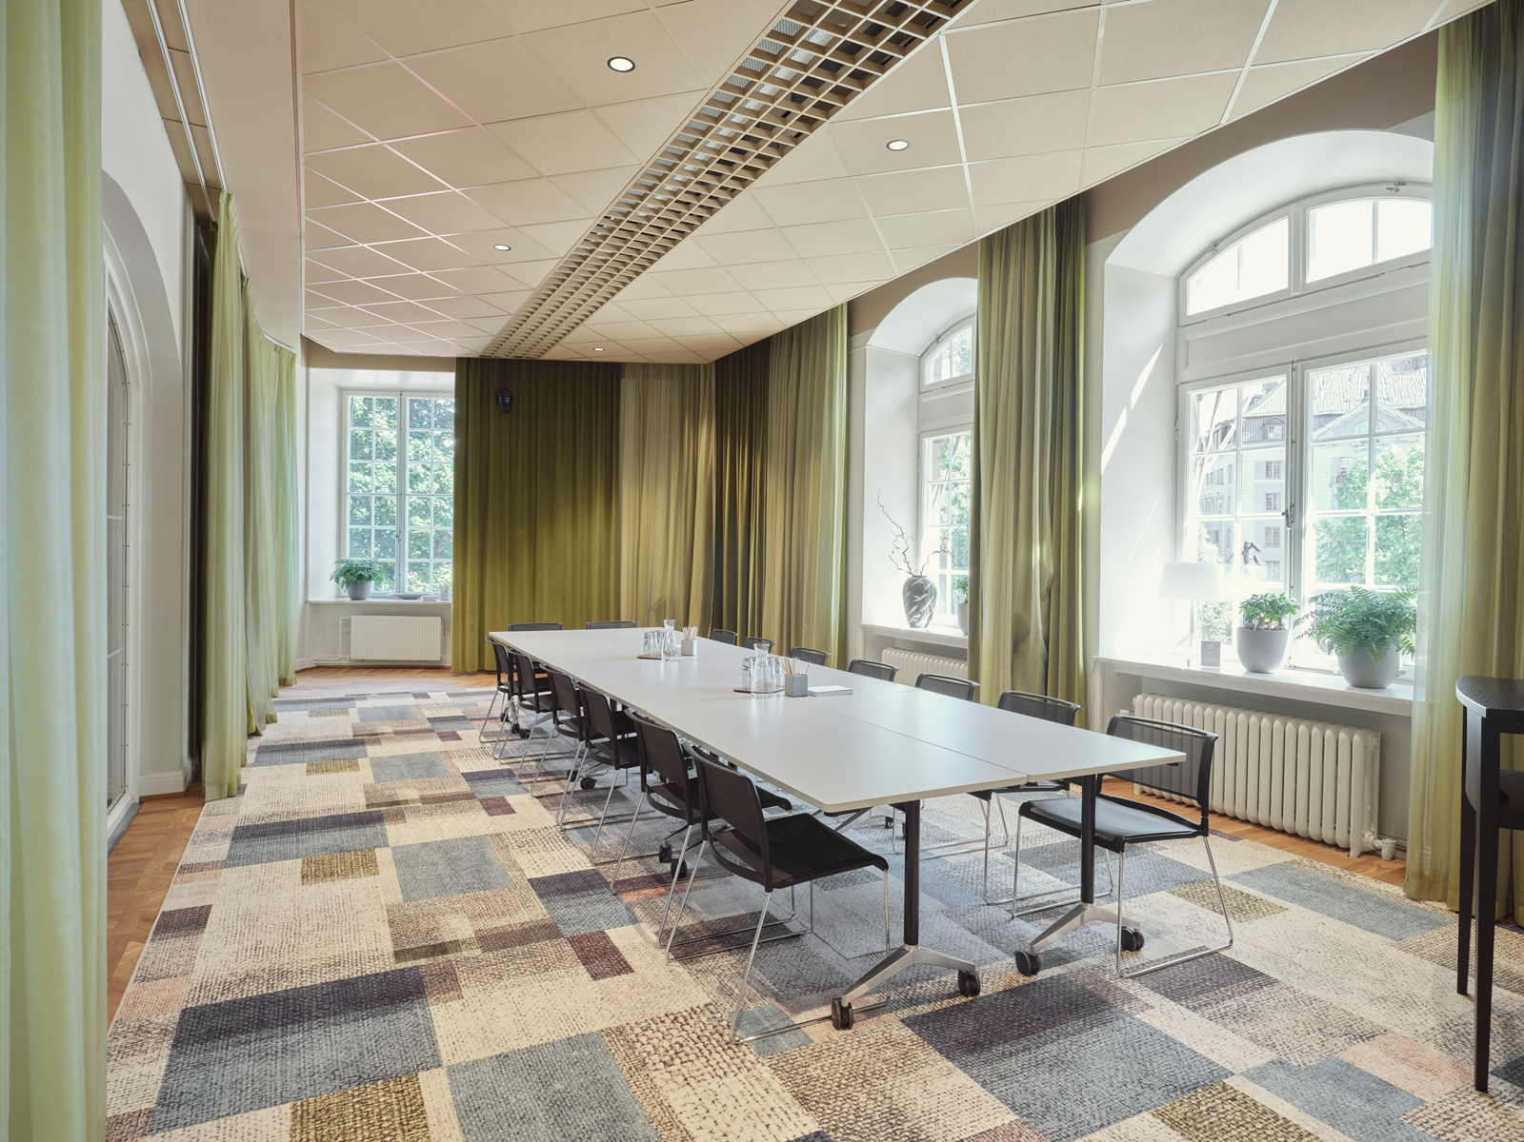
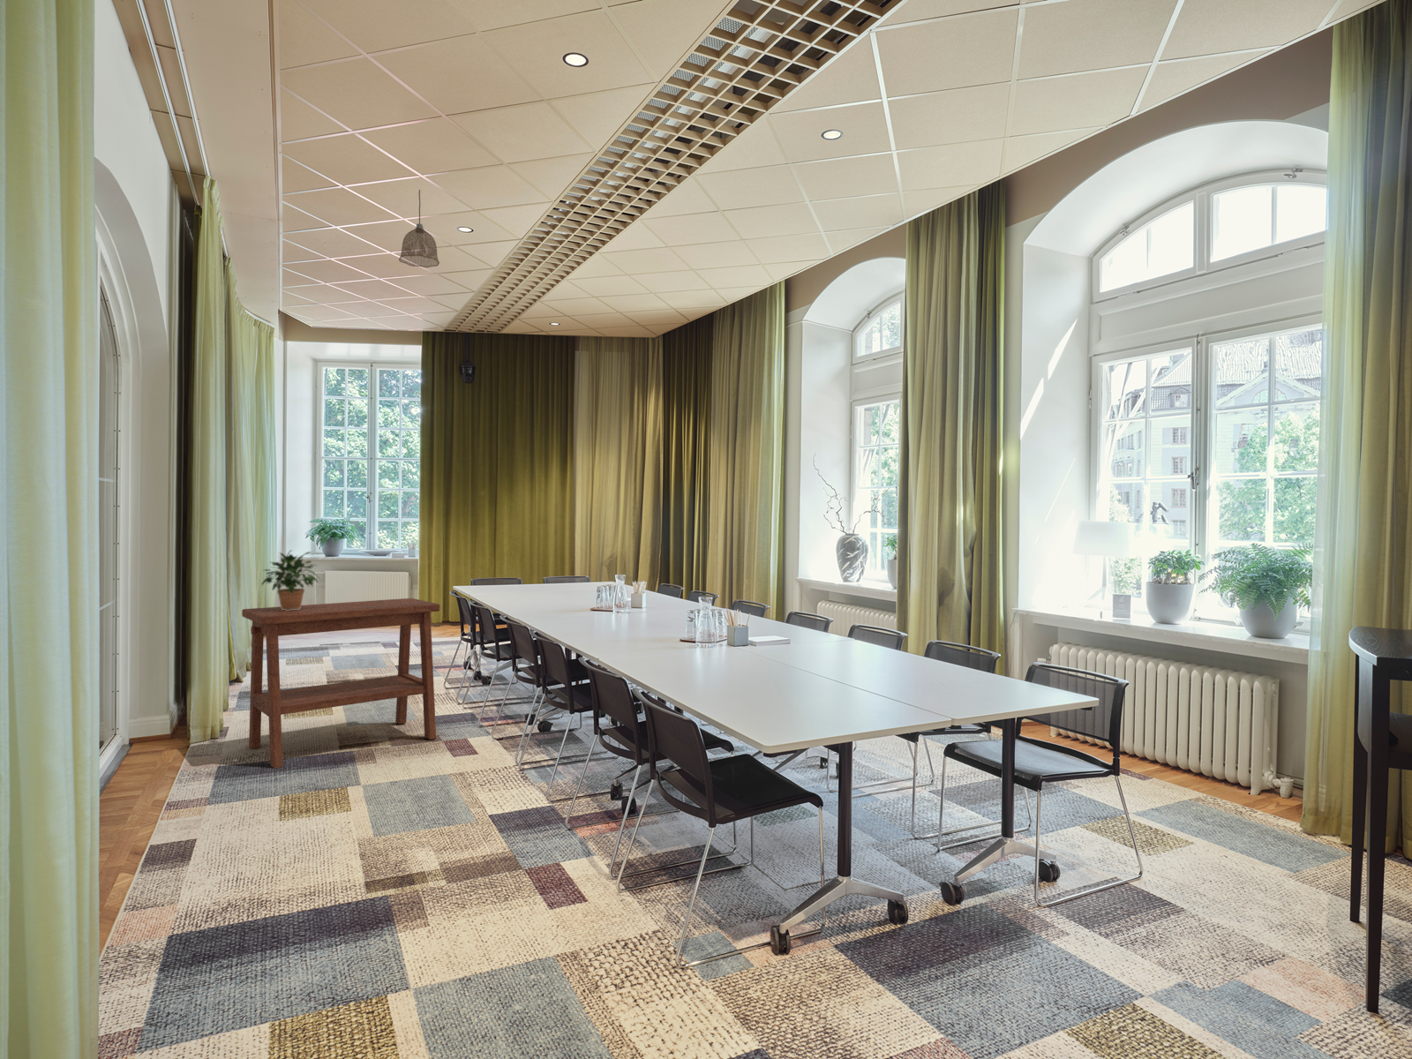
+ side table [241,597,440,770]
+ pendant lamp [398,189,440,268]
+ potted plant [260,548,320,611]
